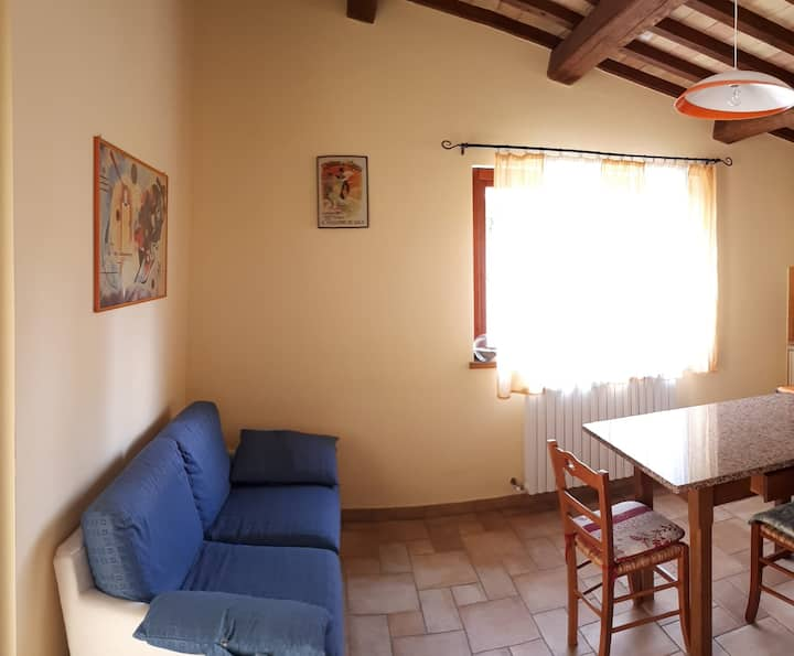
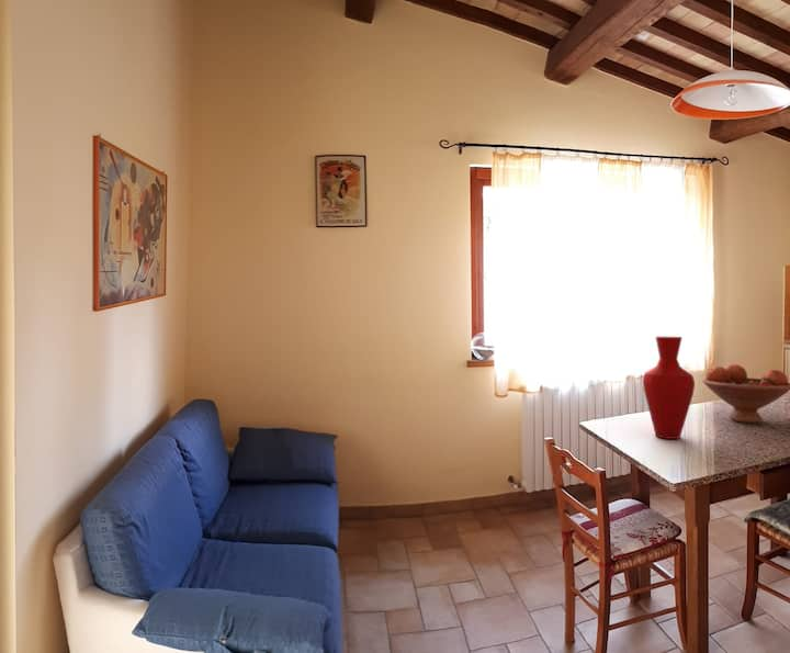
+ vase [642,336,696,440]
+ fruit bowl [702,363,790,424]
